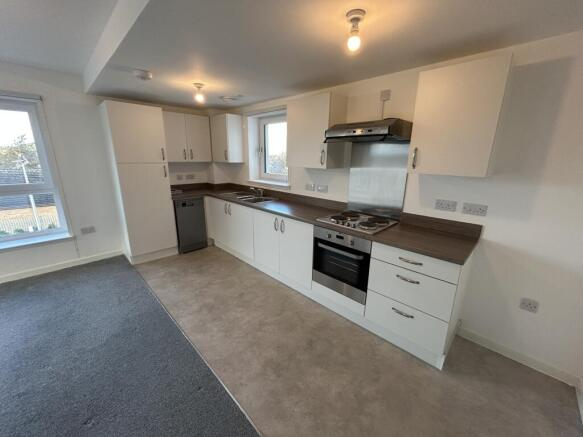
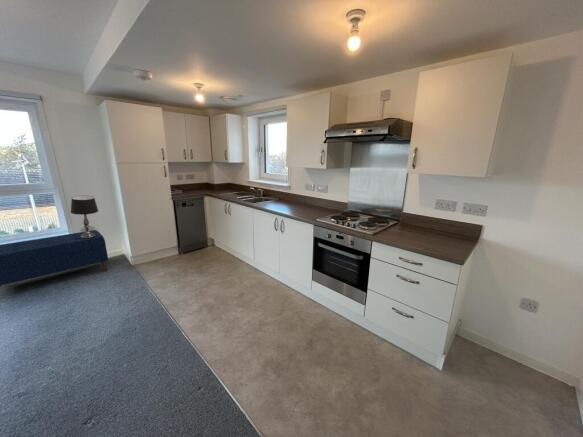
+ table lamp [70,195,99,239]
+ bench [0,229,109,287]
